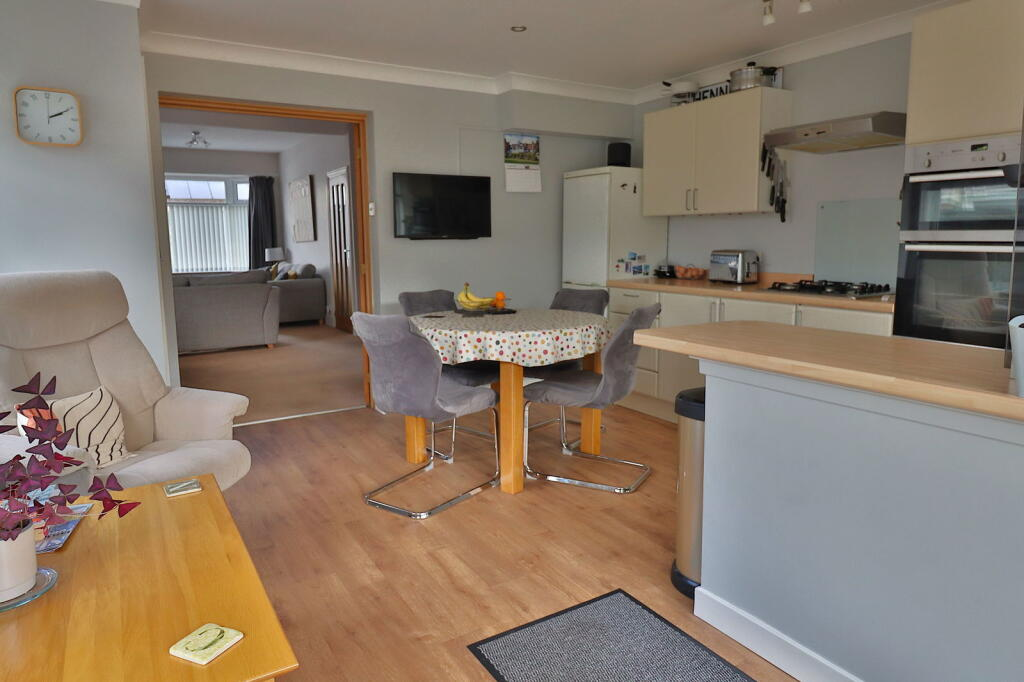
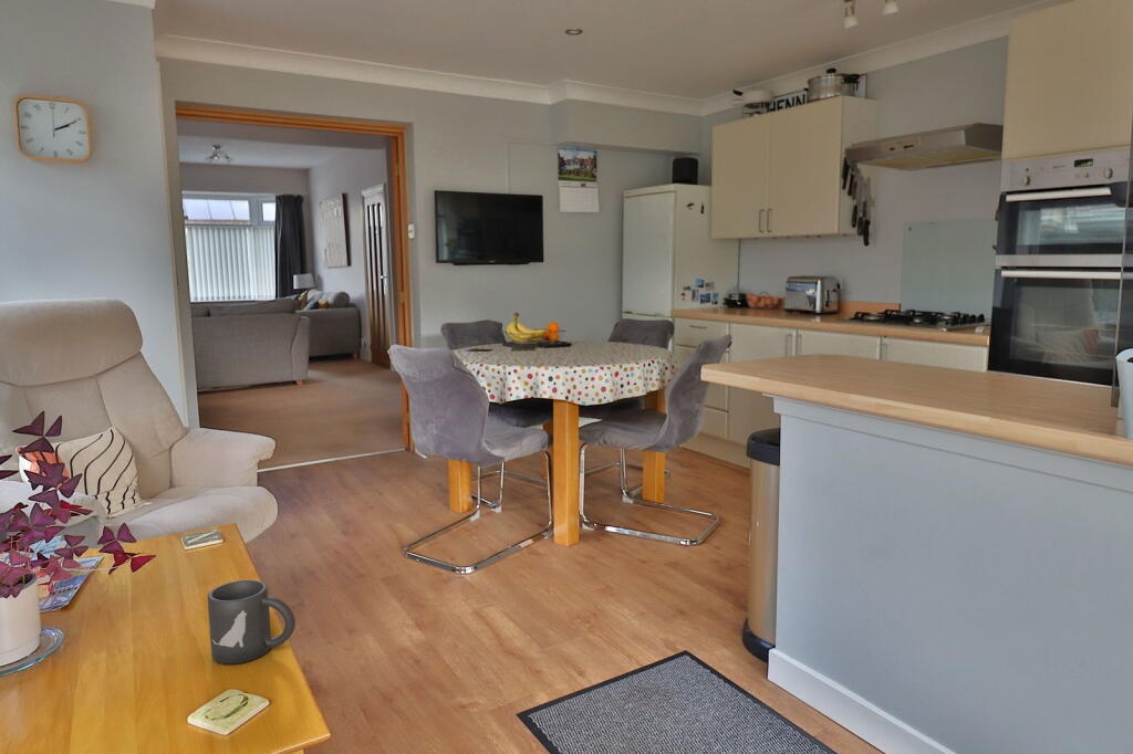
+ mug [207,579,297,666]
